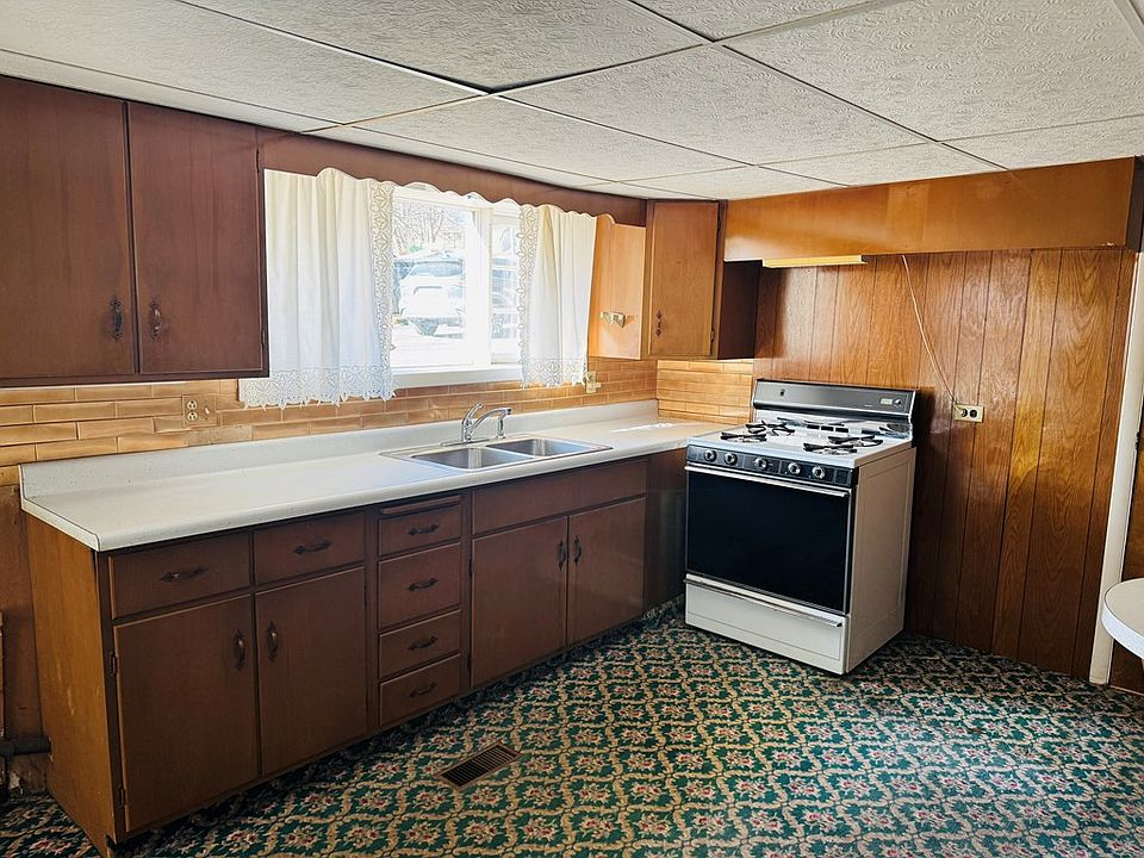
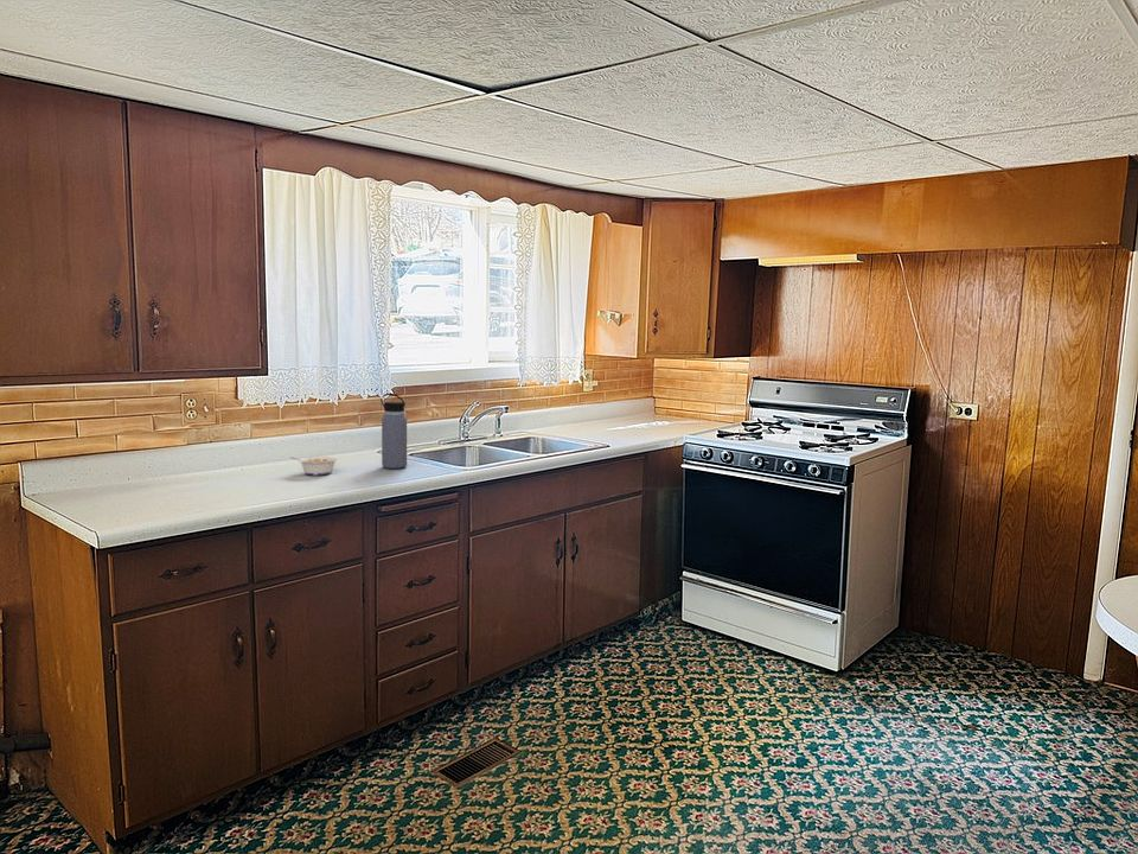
+ legume [289,455,339,477]
+ water bottle [381,393,408,470]
